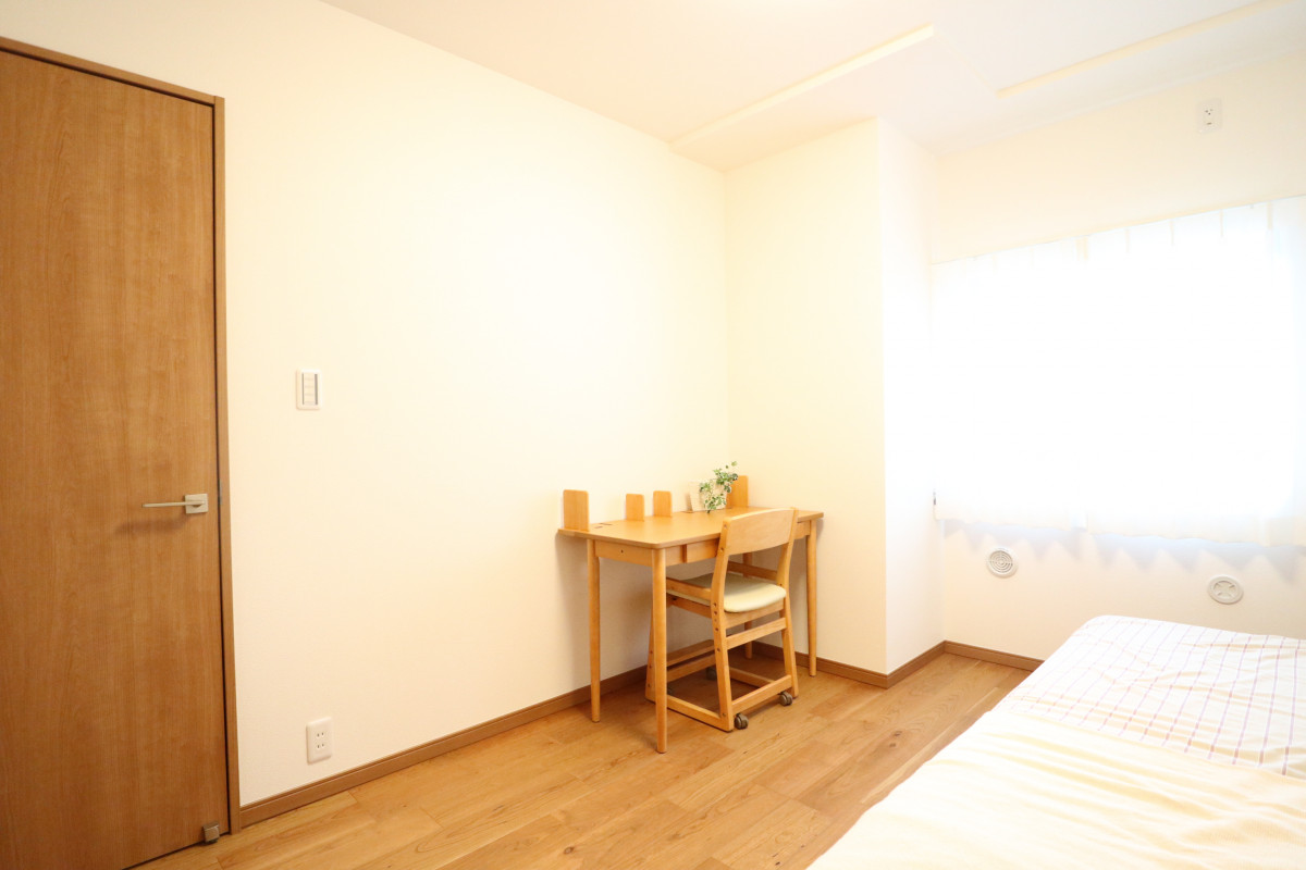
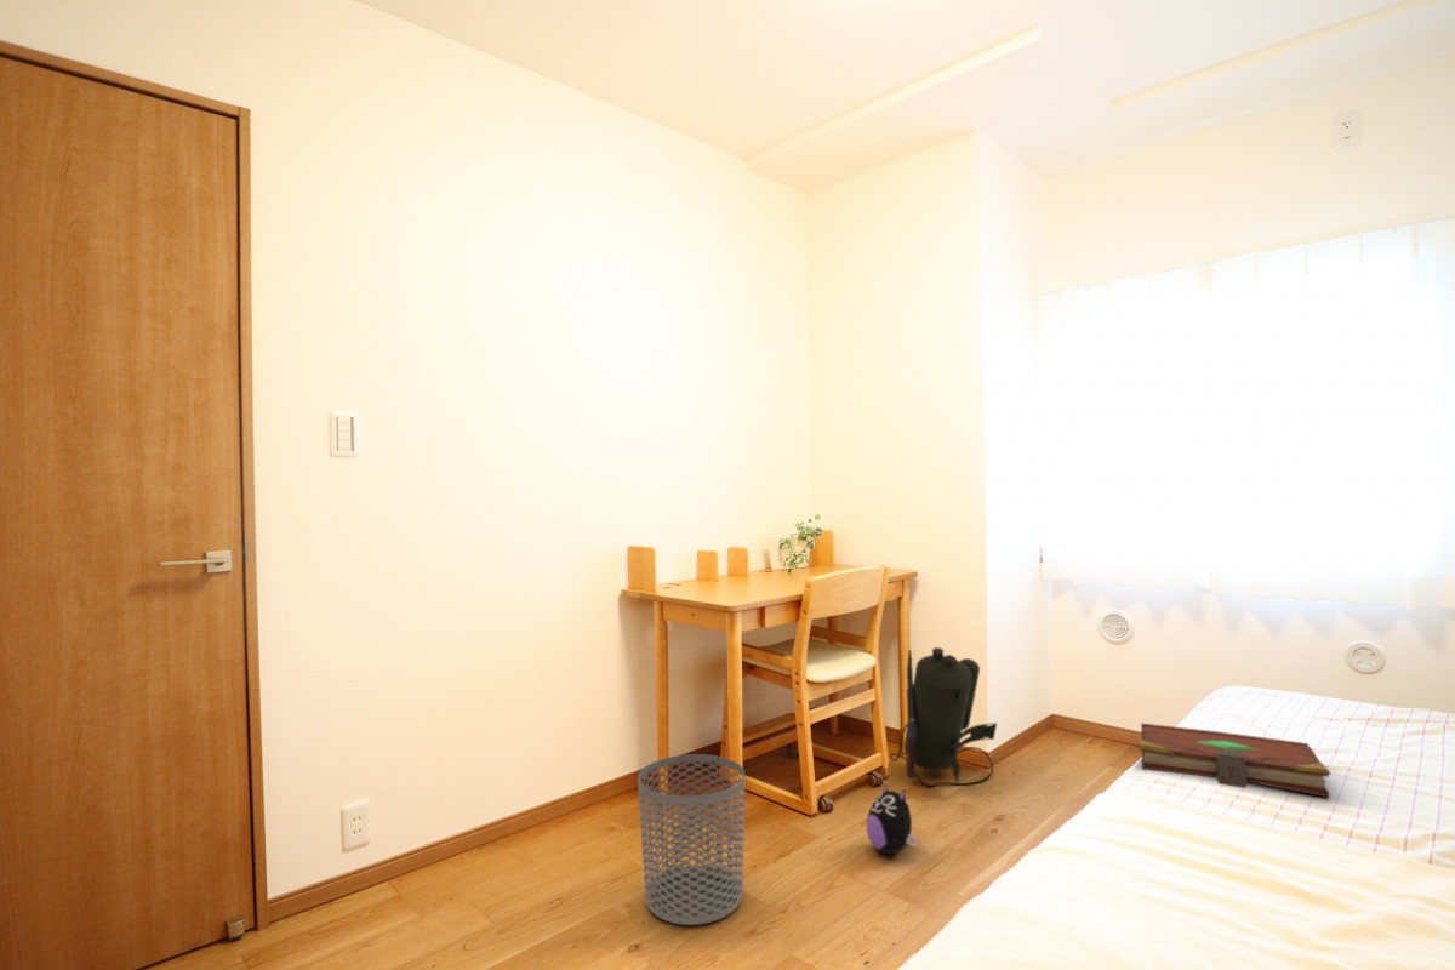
+ plush toy [866,783,919,856]
+ waste bin [637,753,747,926]
+ book [1139,721,1331,799]
+ backpack [889,646,999,788]
